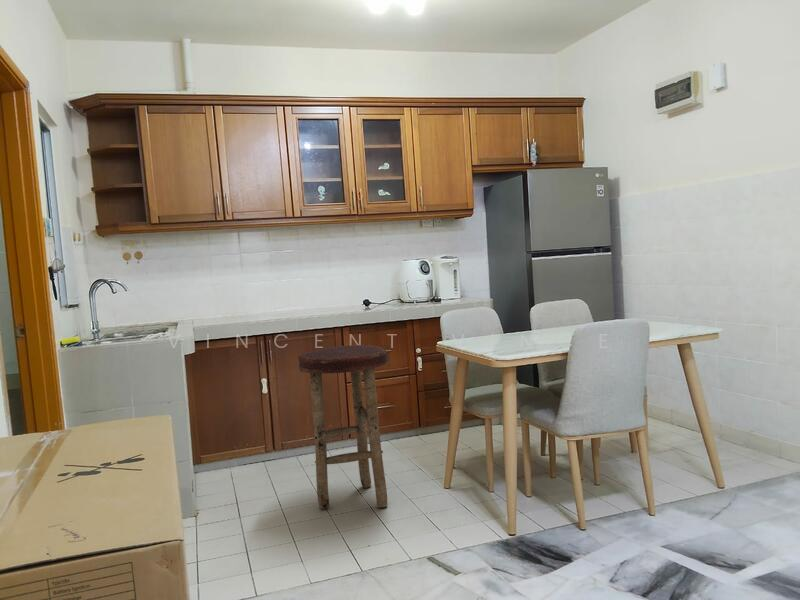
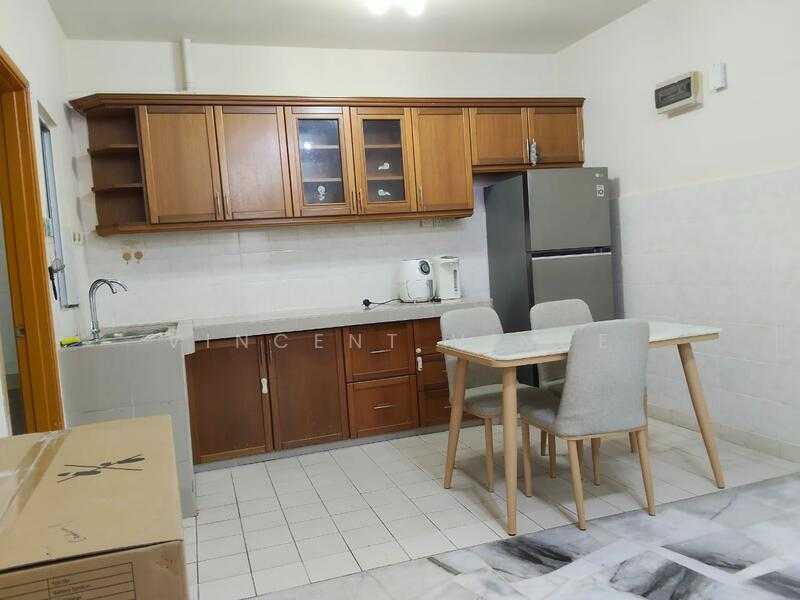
- stool [296,344,389,510]
